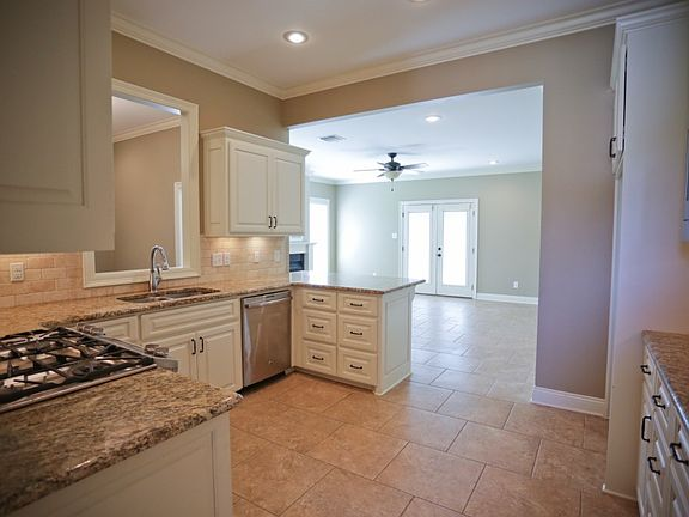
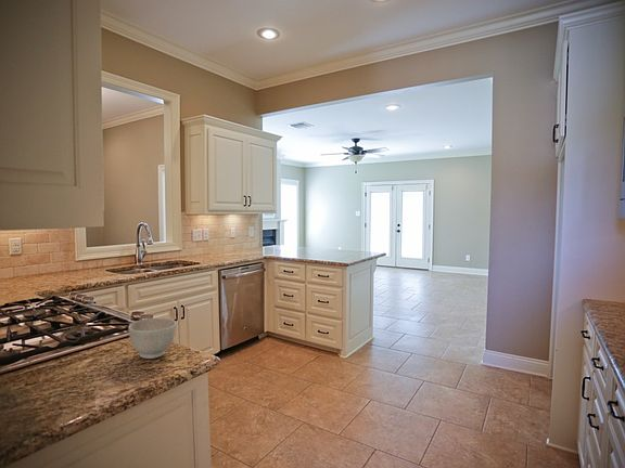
+ bowl [128,317,177,360]
